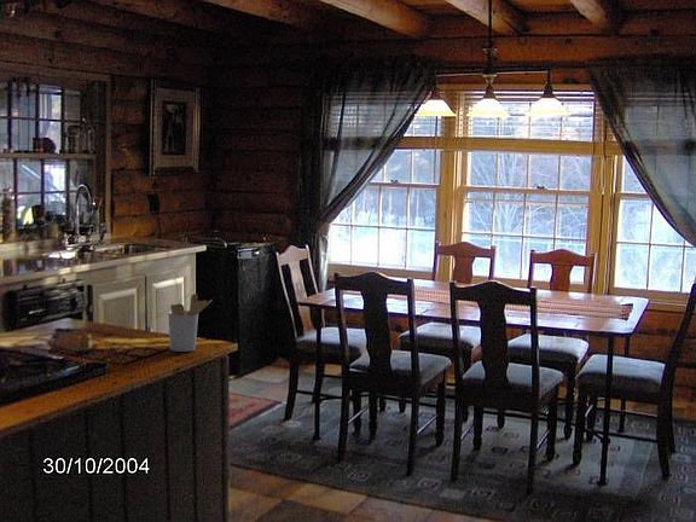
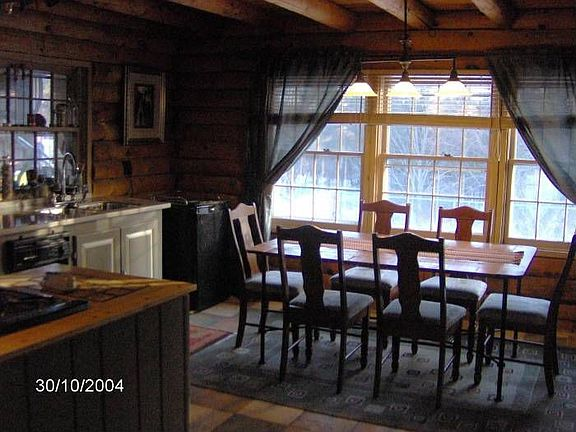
- utensil holder [167,292,214,353]
